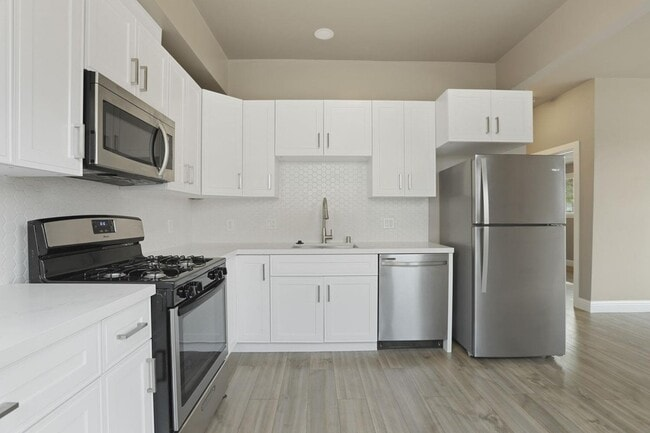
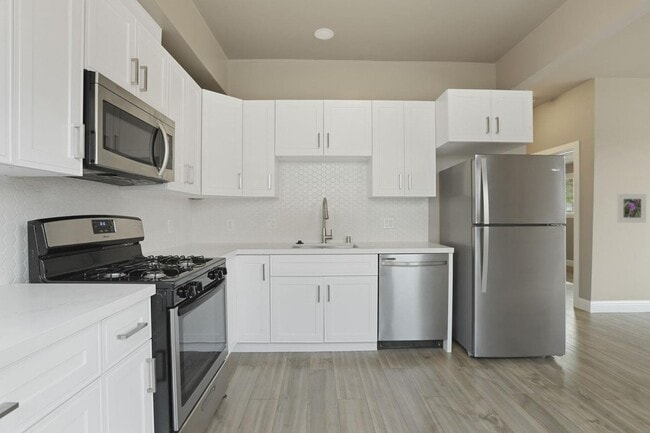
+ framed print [617,193,647,224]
